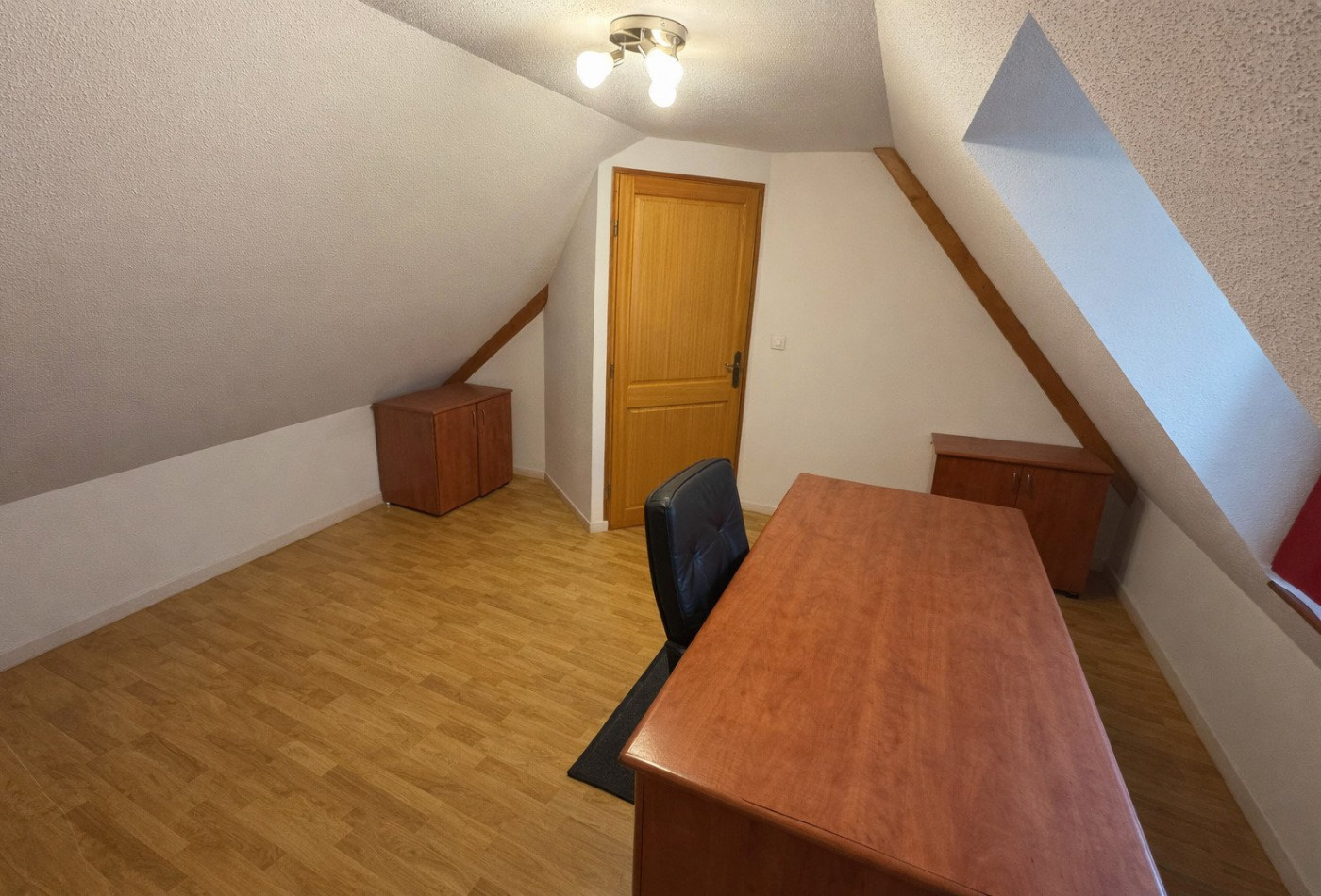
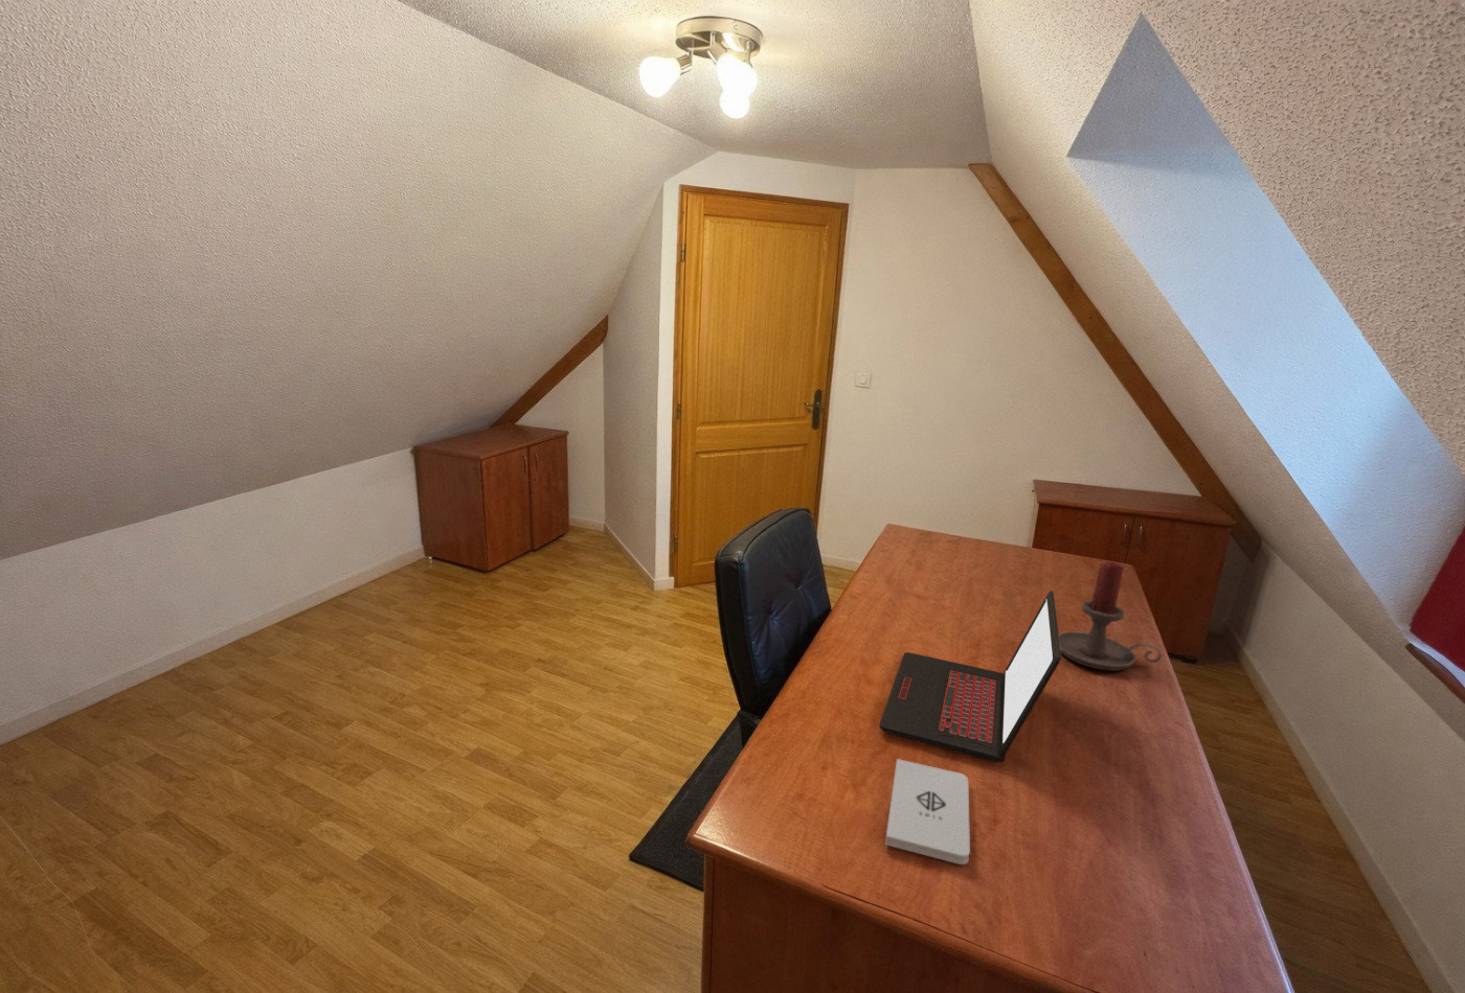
+ laptop [879,590,1062,764]
+ notepad [884,758,971,866]
+ candle holder [1059,561,1162,672]
